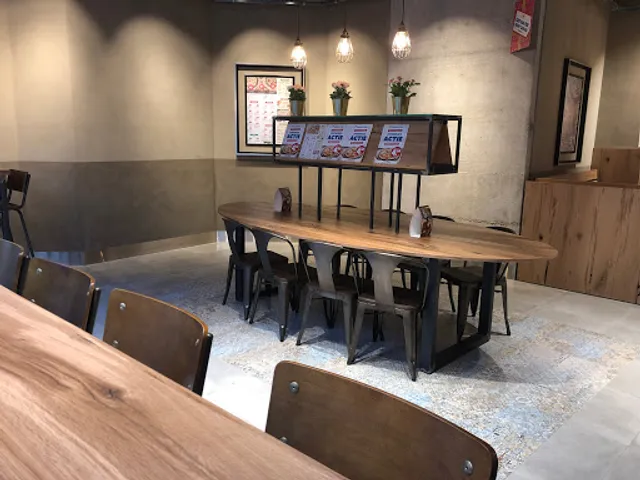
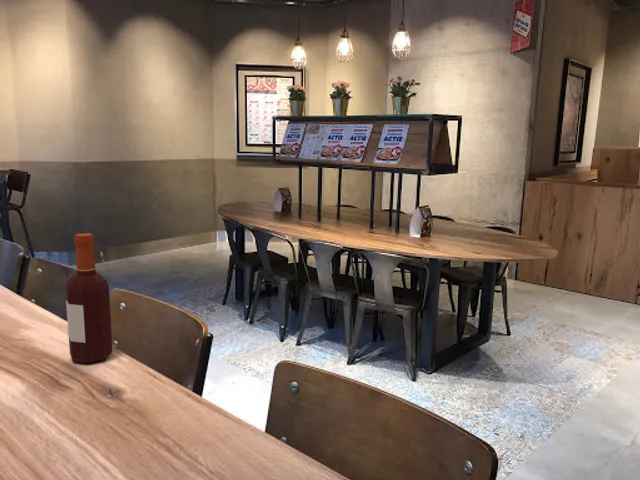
+ bottle [64,232,113,364]
